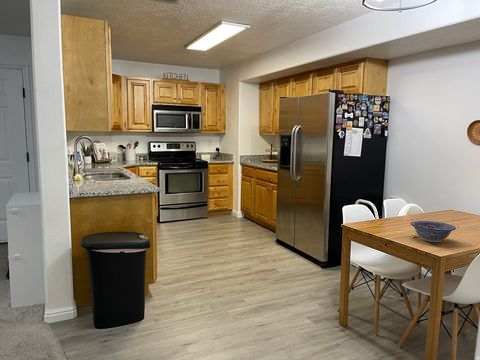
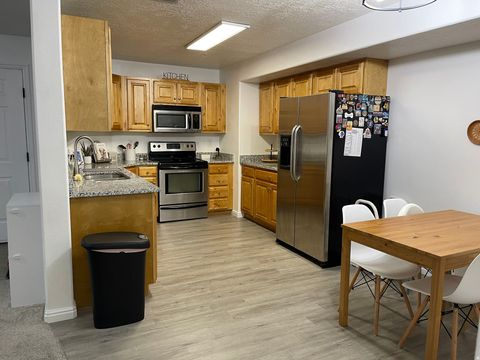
- decorative bowl [409,220,457,243]
